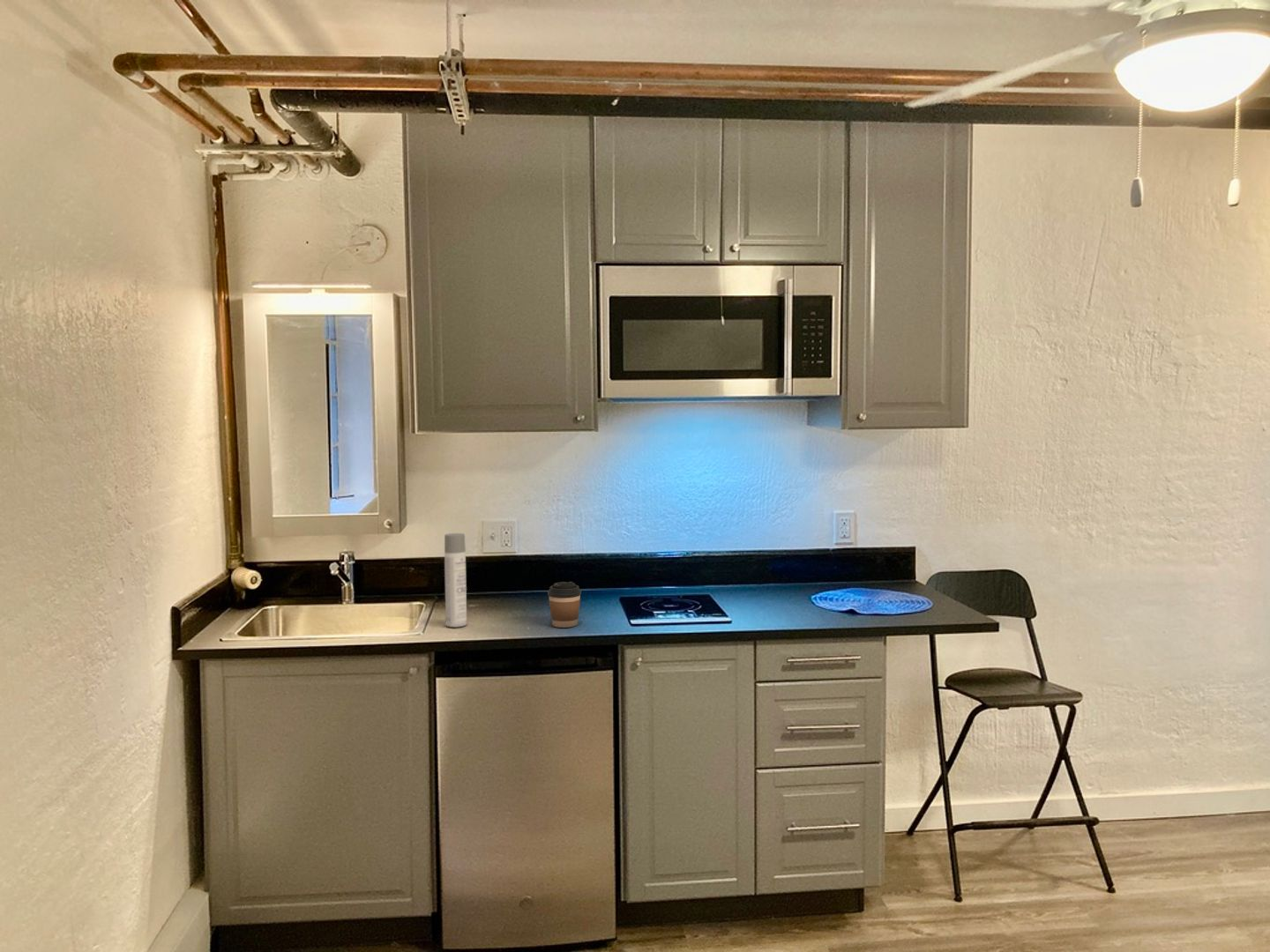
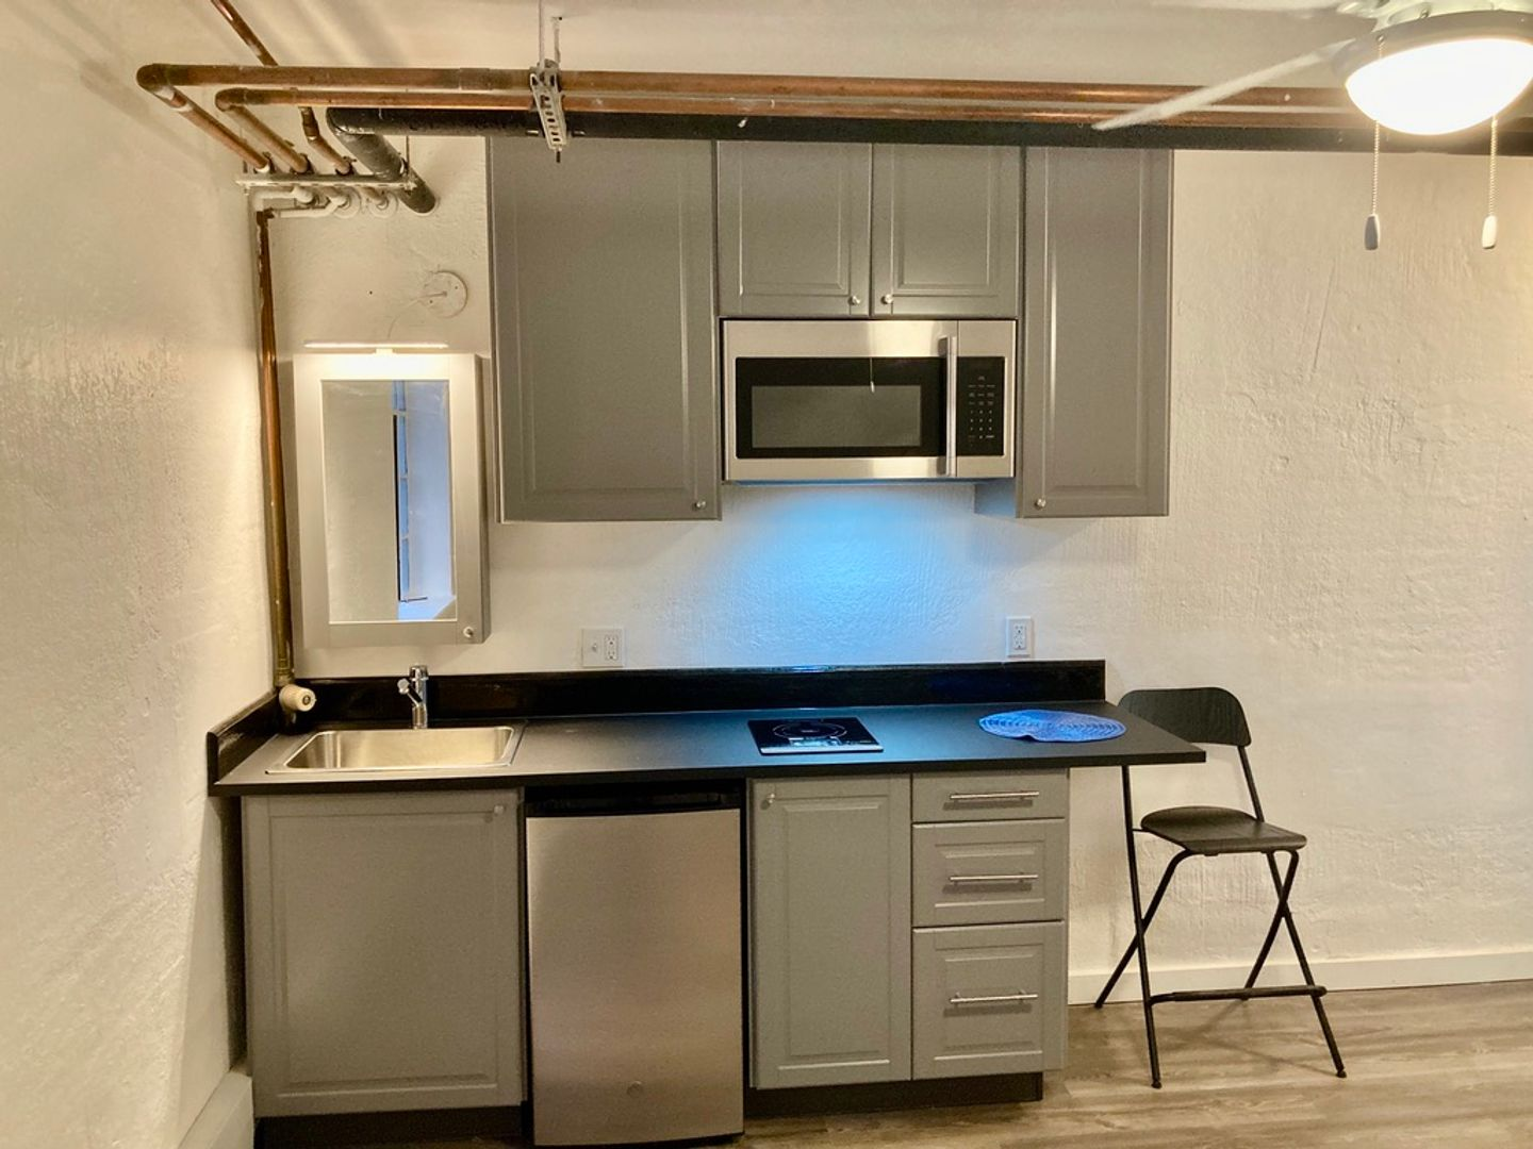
- coffee cup [547,581,582,628]
- spray bottle [444,532,467,628]
